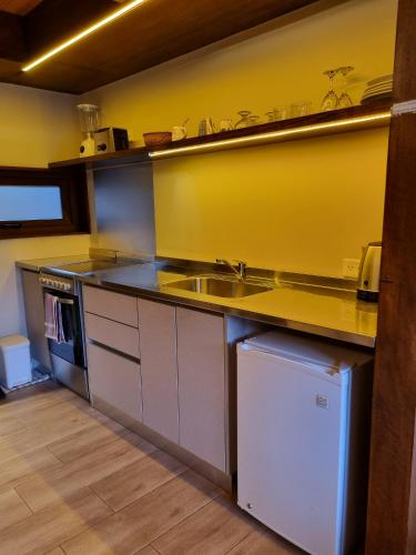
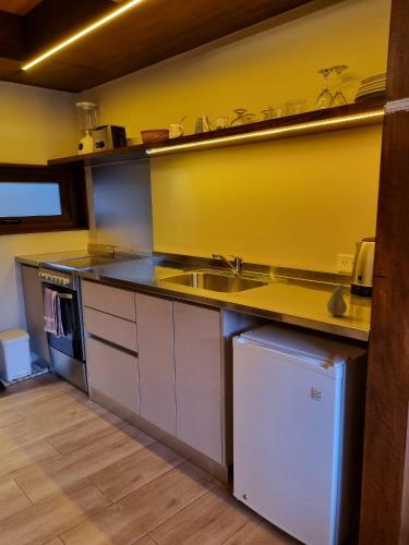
+ fruit [326,282,348,317]
